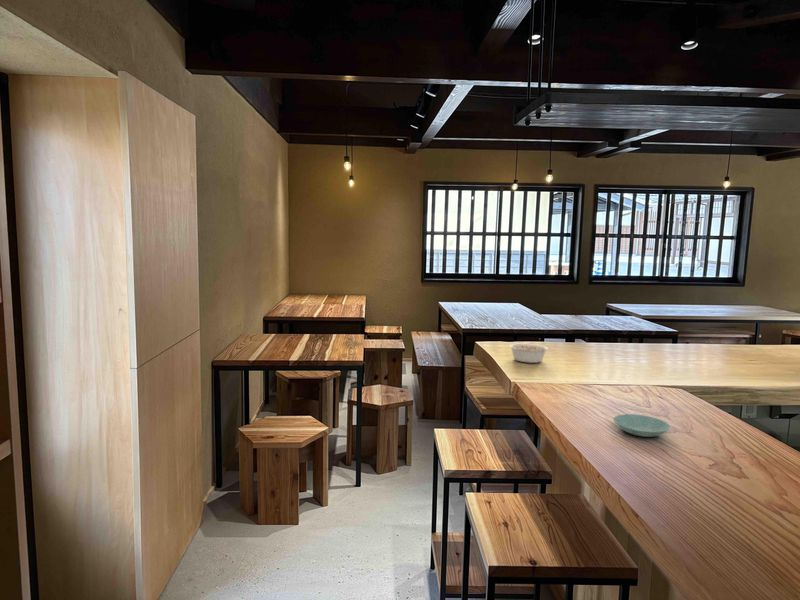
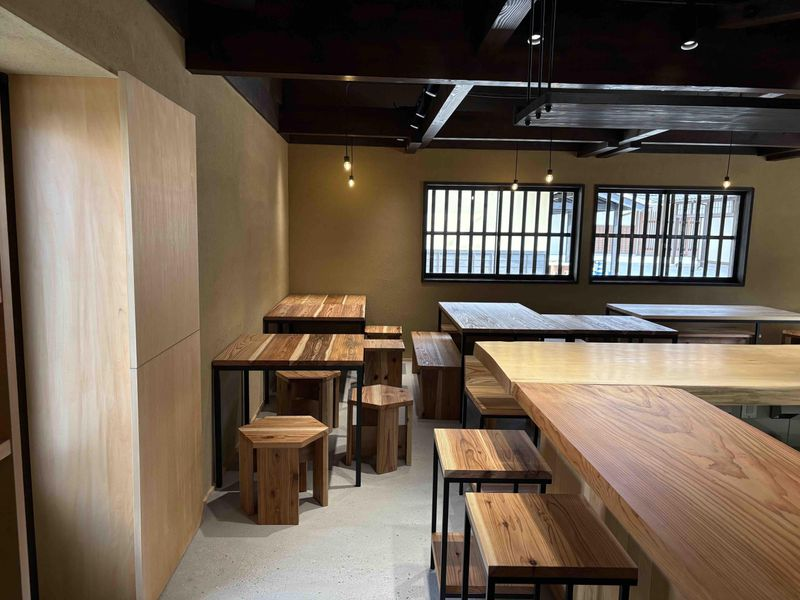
- legume [508,343,550,364]
- saucer [613,413,671,438]
